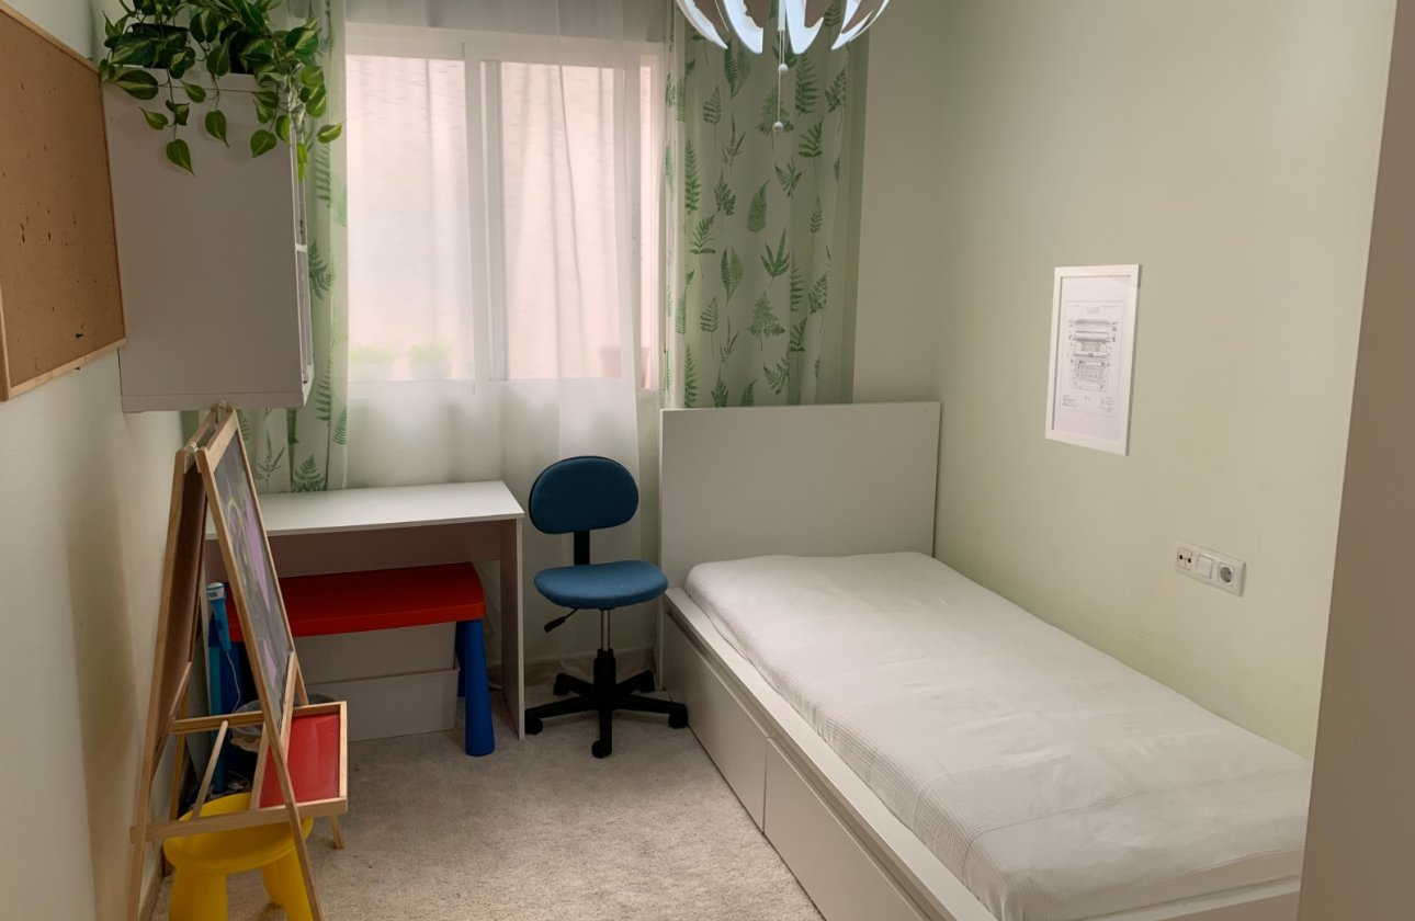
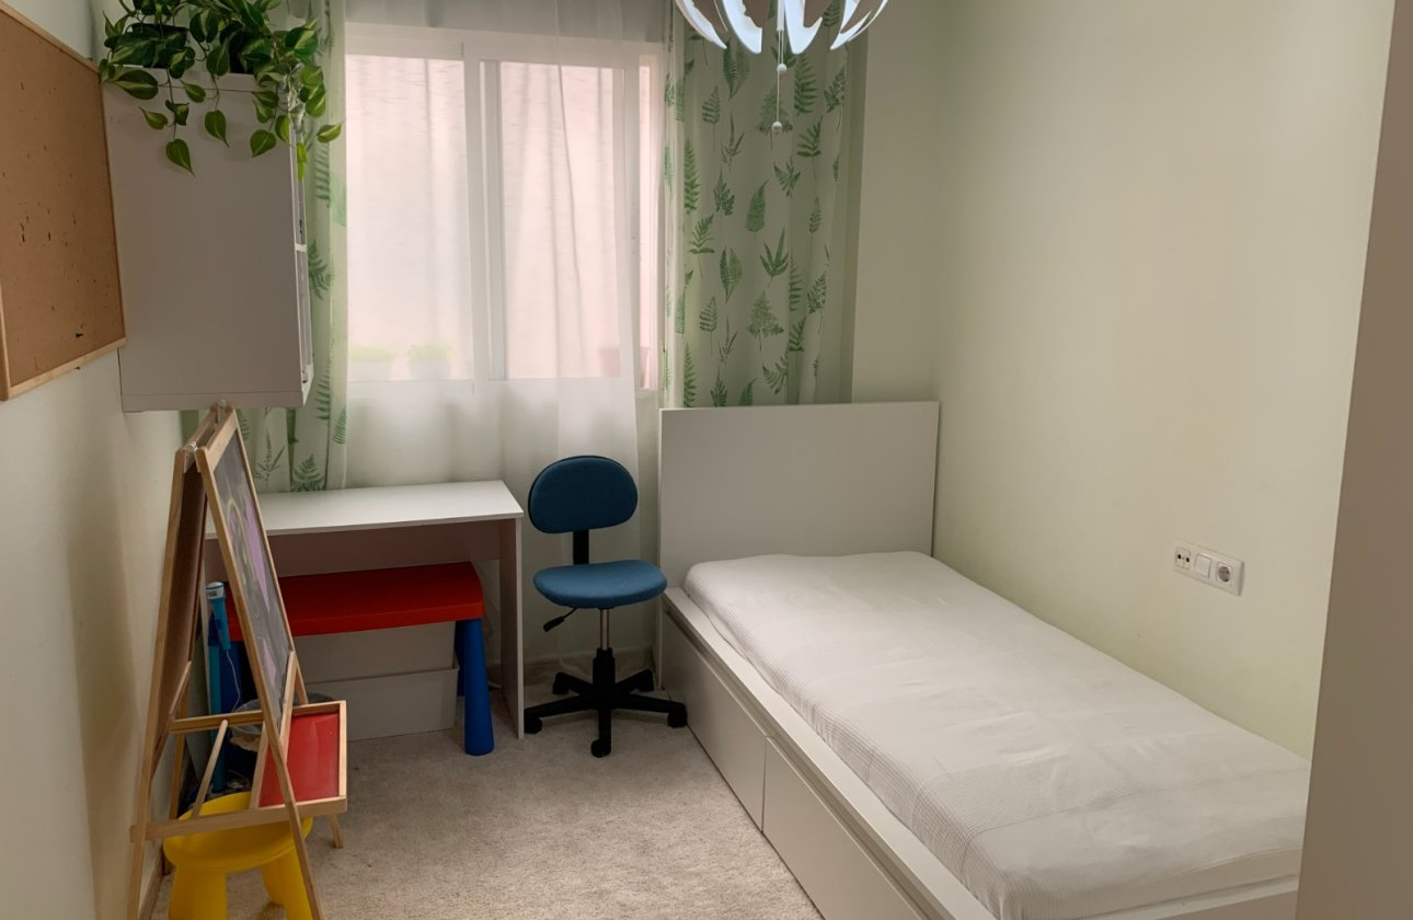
- wall art [1044,263,1143,457]
